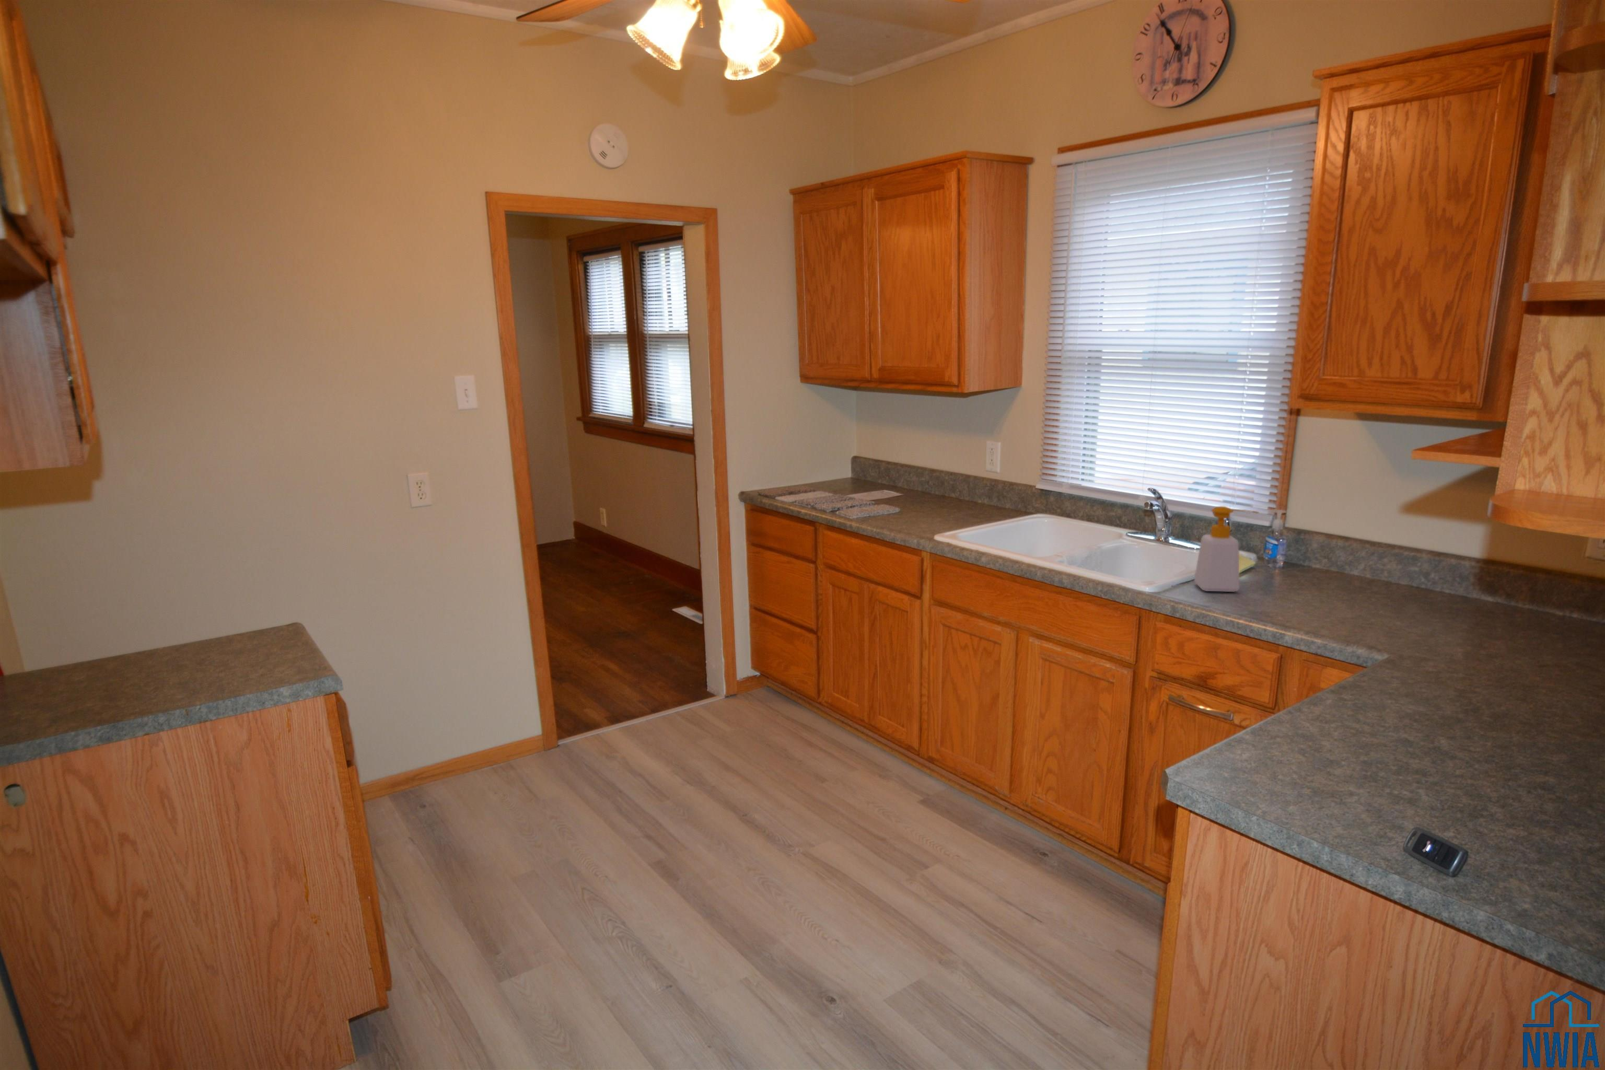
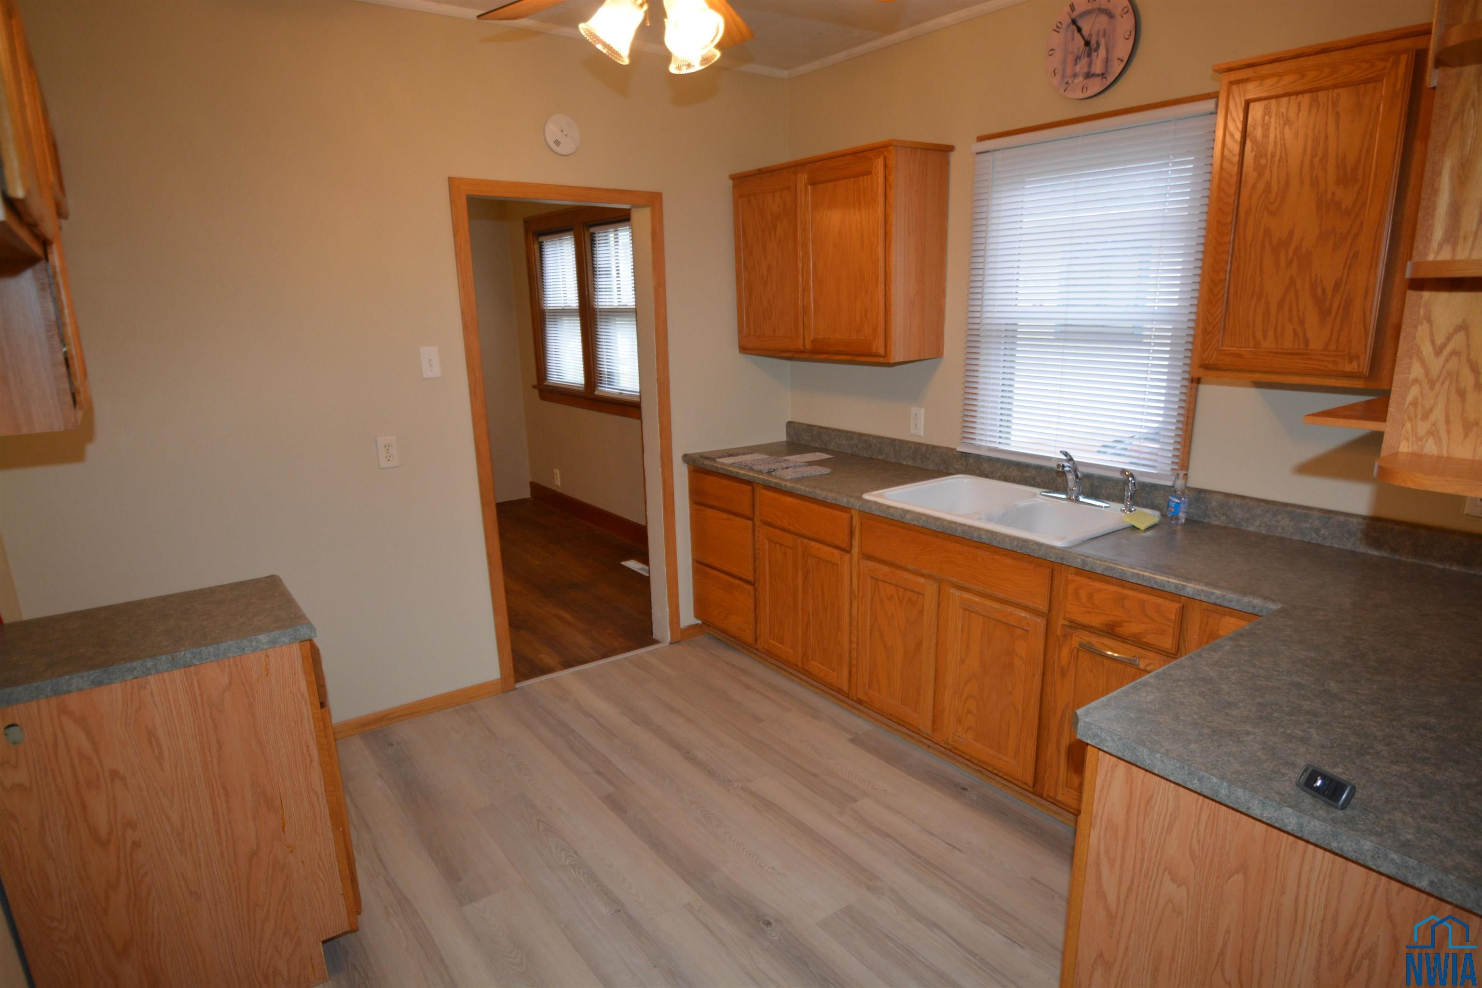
- soap bottle [1193,505,1260,592]
